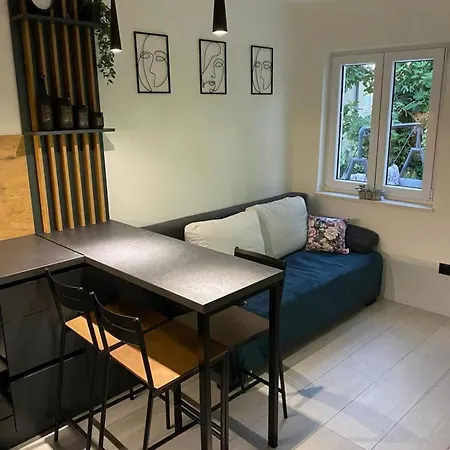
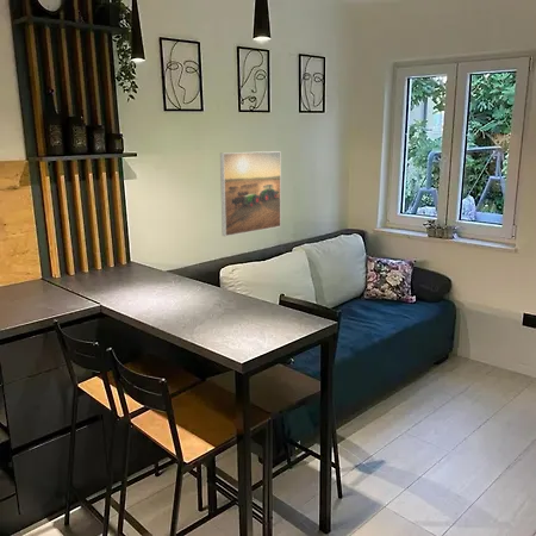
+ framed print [219,150,282,237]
